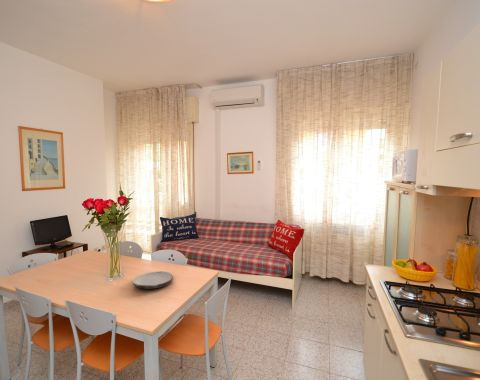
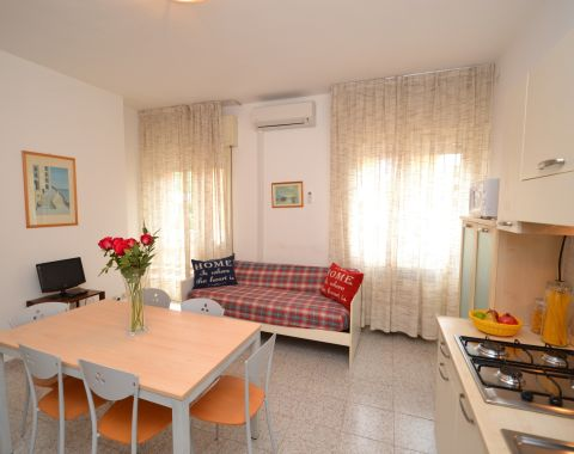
- plate [132,270,174,290]
